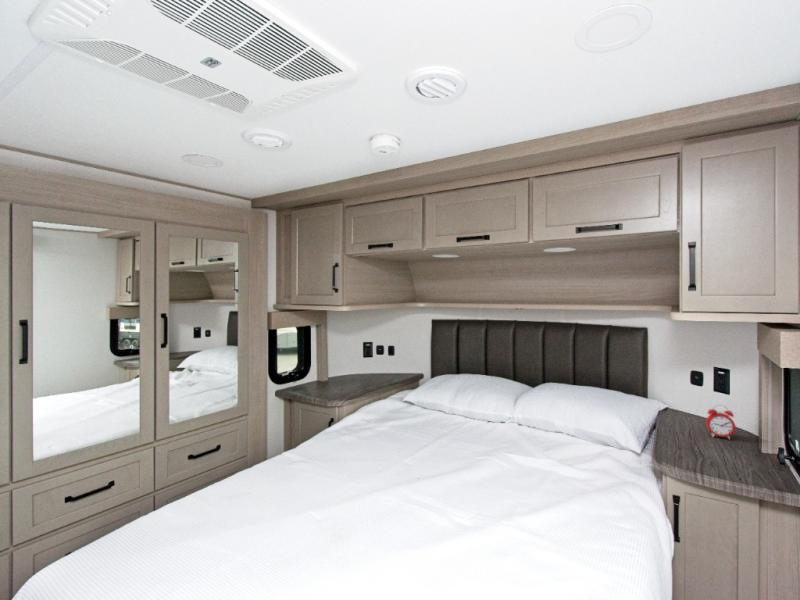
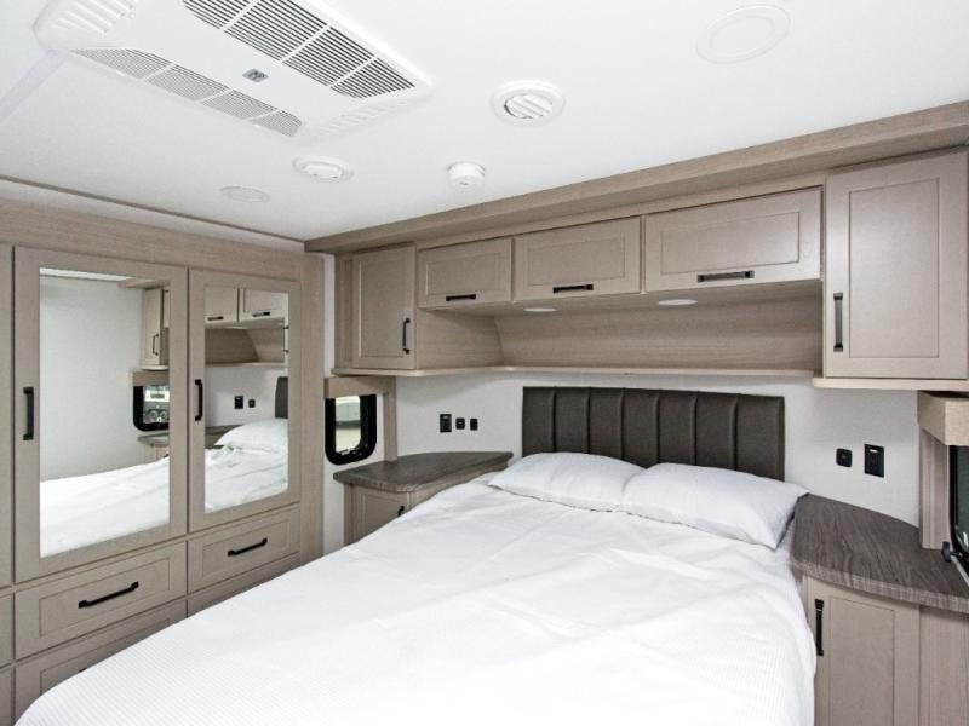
- alarm clock [705,403,736,440]
